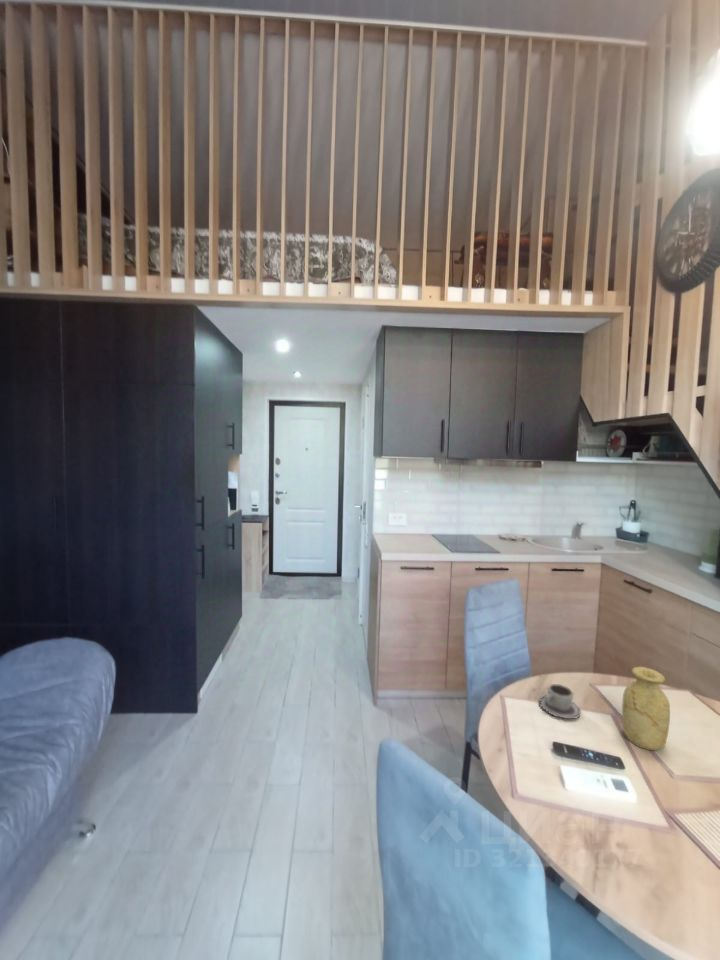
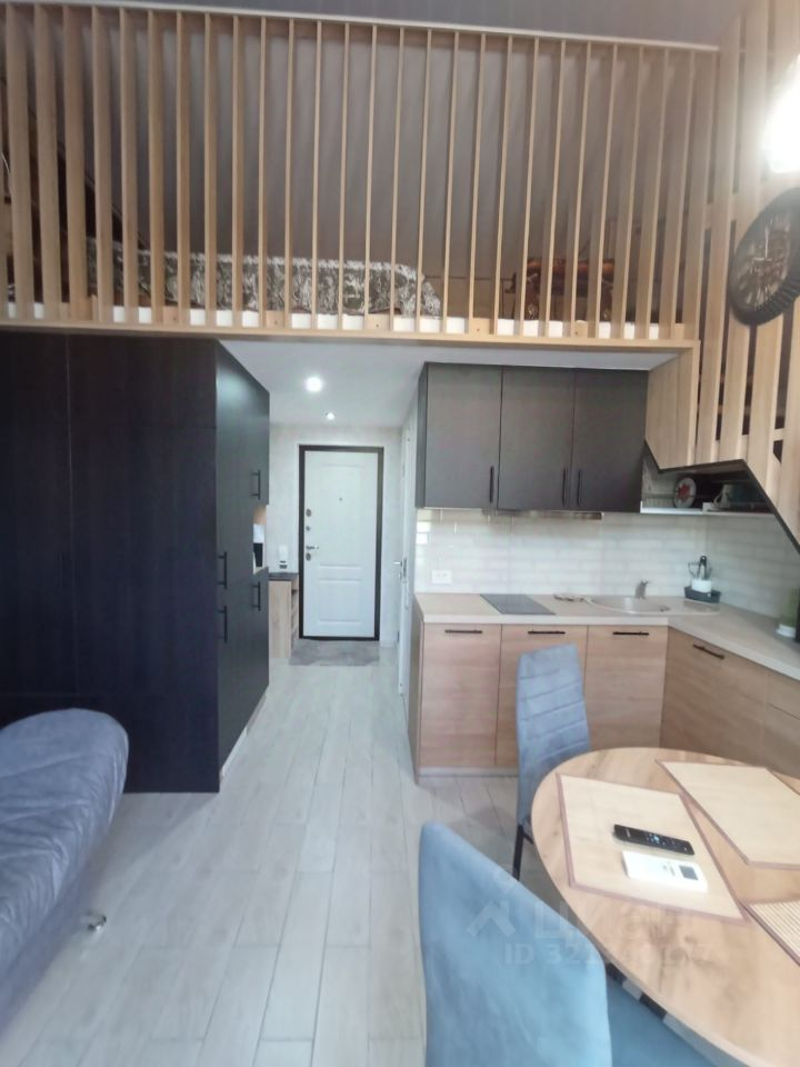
- vase [621,666,671,752]
- cup [539,683,582,720]
